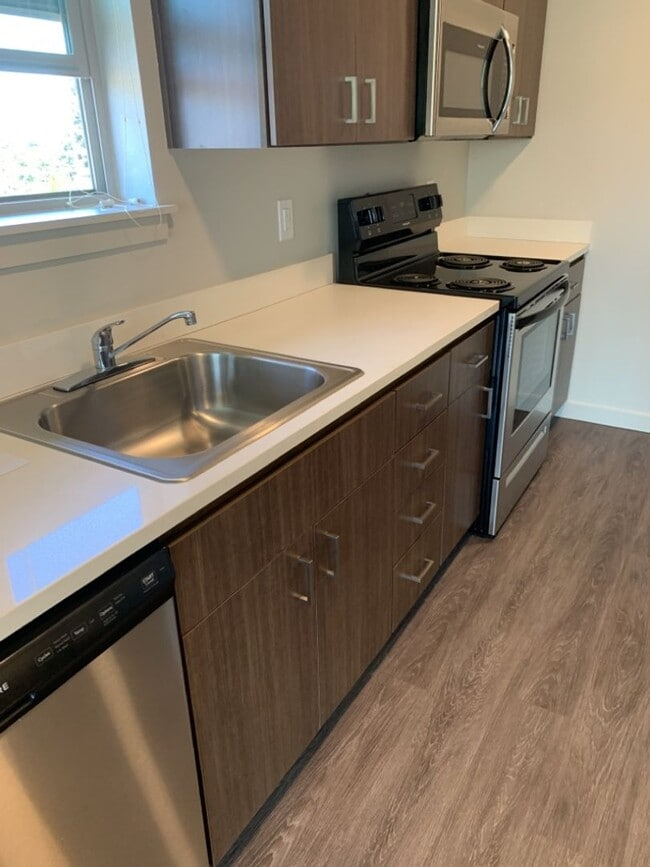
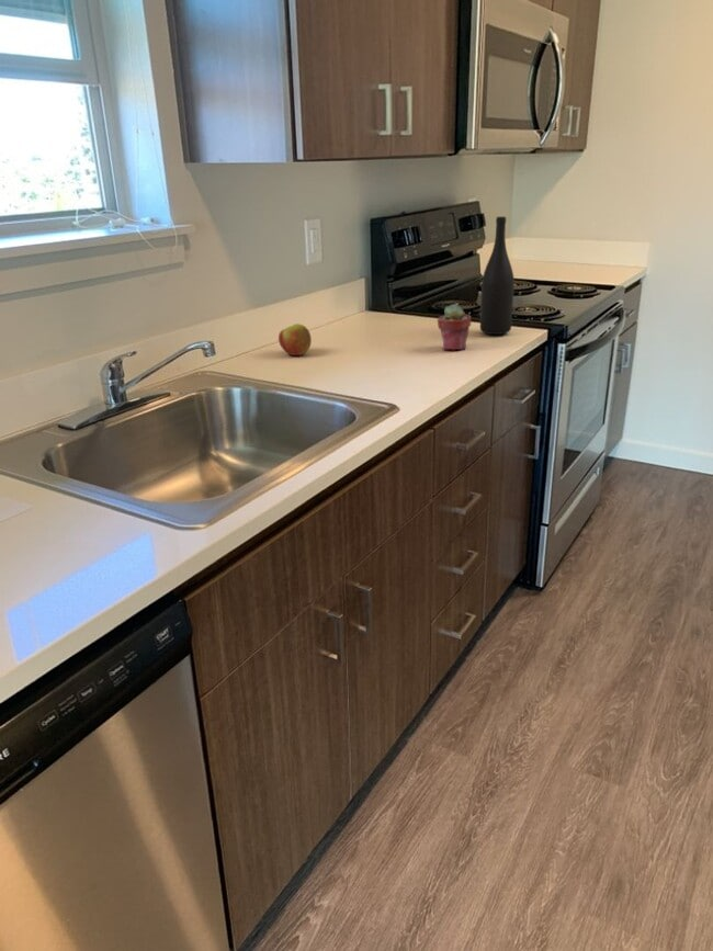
+ apple [278,322,313,356]
+ wine bottle [479,216,516,336]
+ potted succulent [437,303,473,351]
